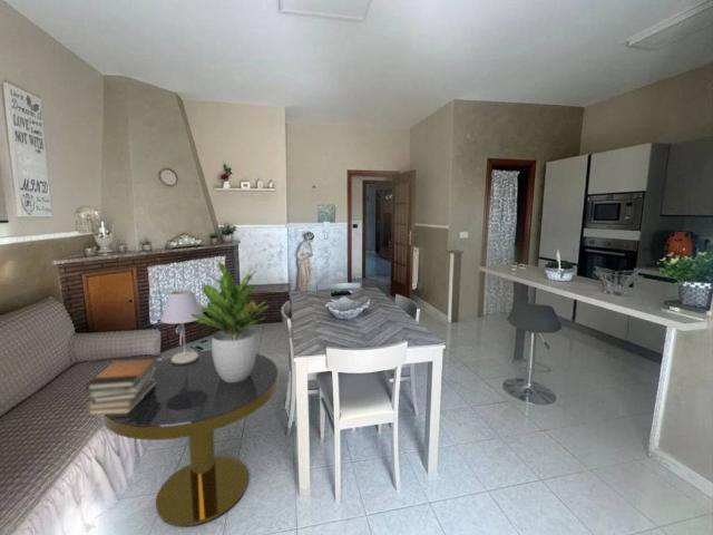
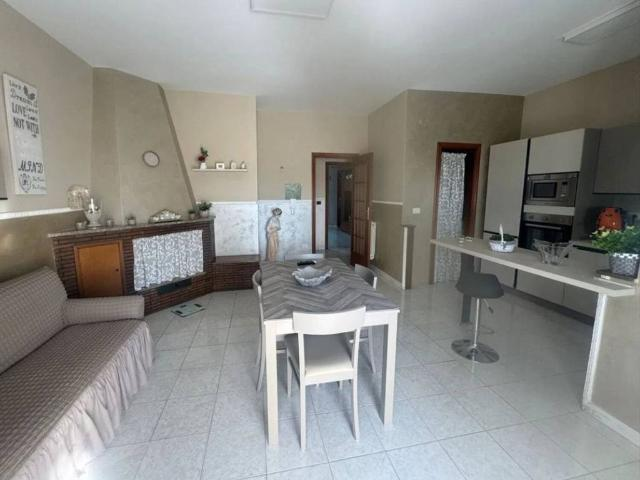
- table lamp [159,289,204,364]
- potted plant [191,262,270,382]
- book stack [84,354,159,417]
- side table [99,349,280,527]
